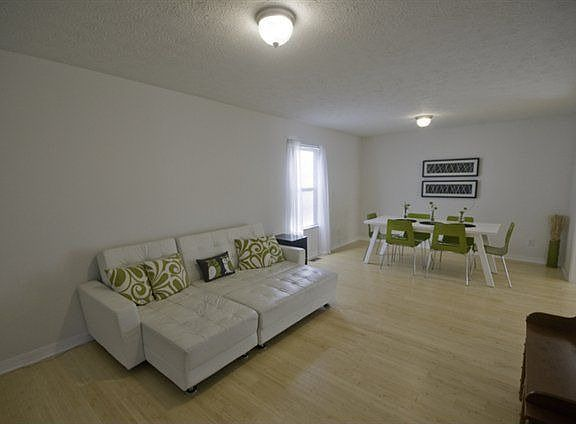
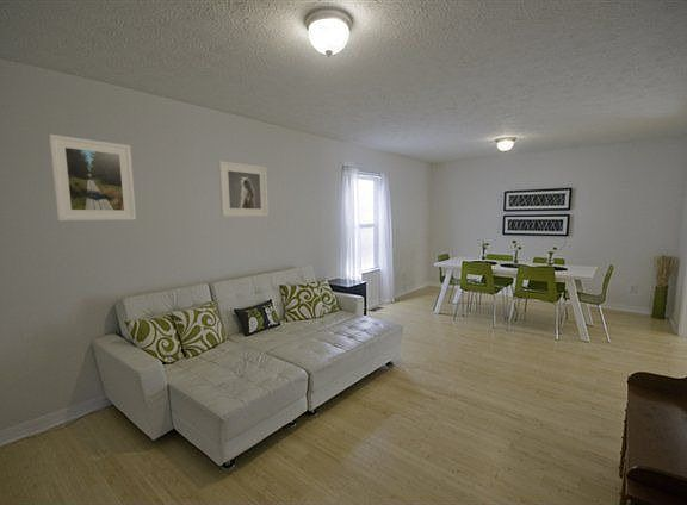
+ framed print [217,160,270,218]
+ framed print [48,133,137,222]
